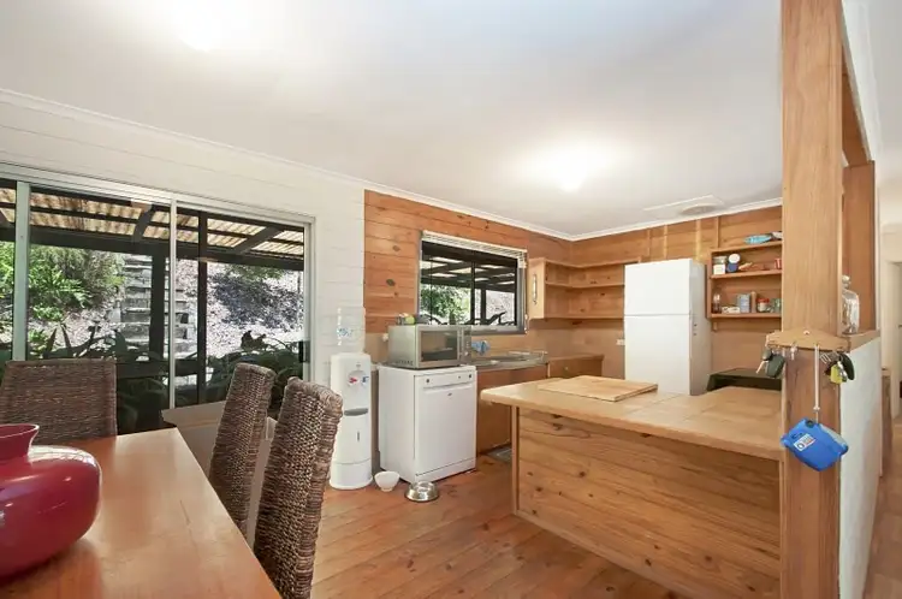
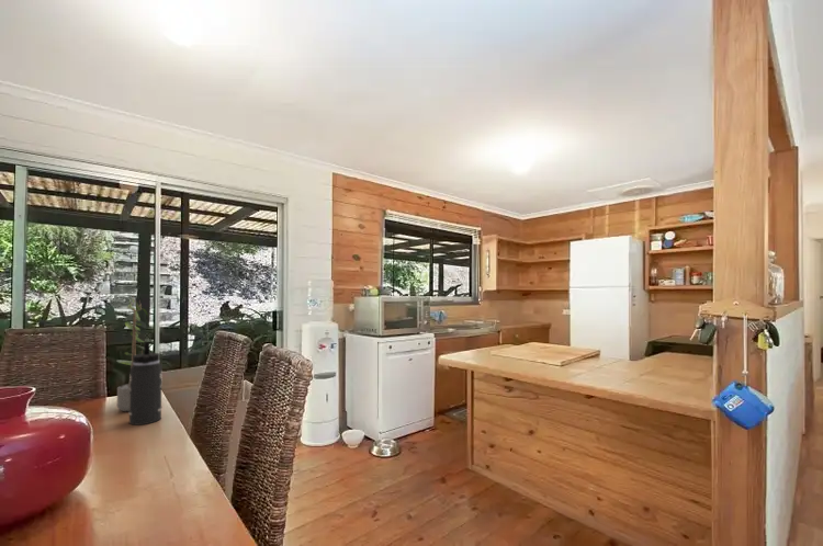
+ thermos bottle [128,341,164,426]
+ potted plant [116,296,149,412]
